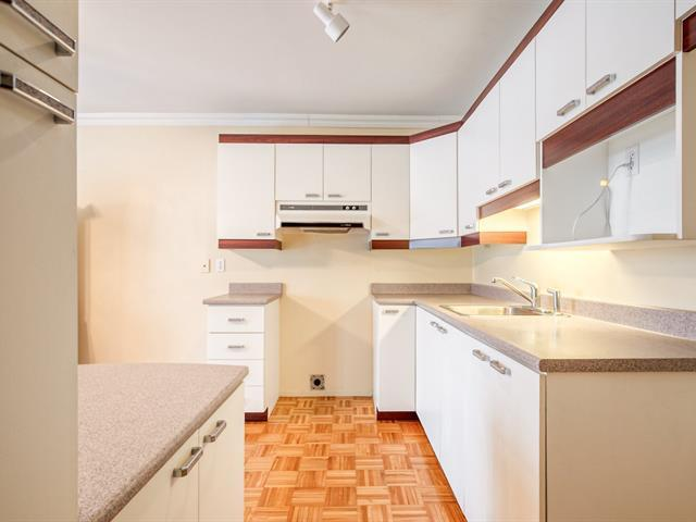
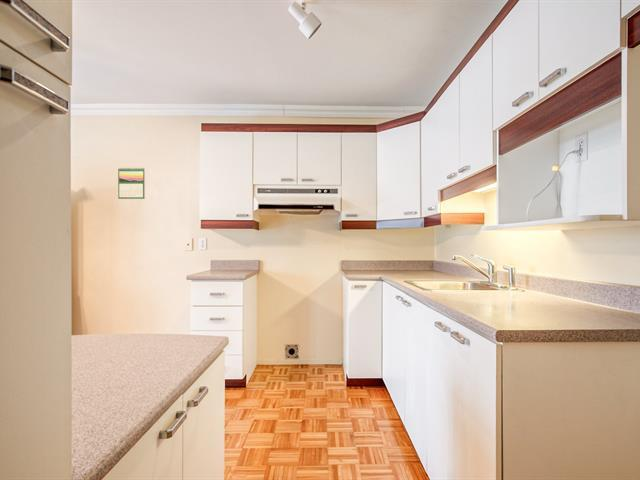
+ calendar [117,166,146,200]
